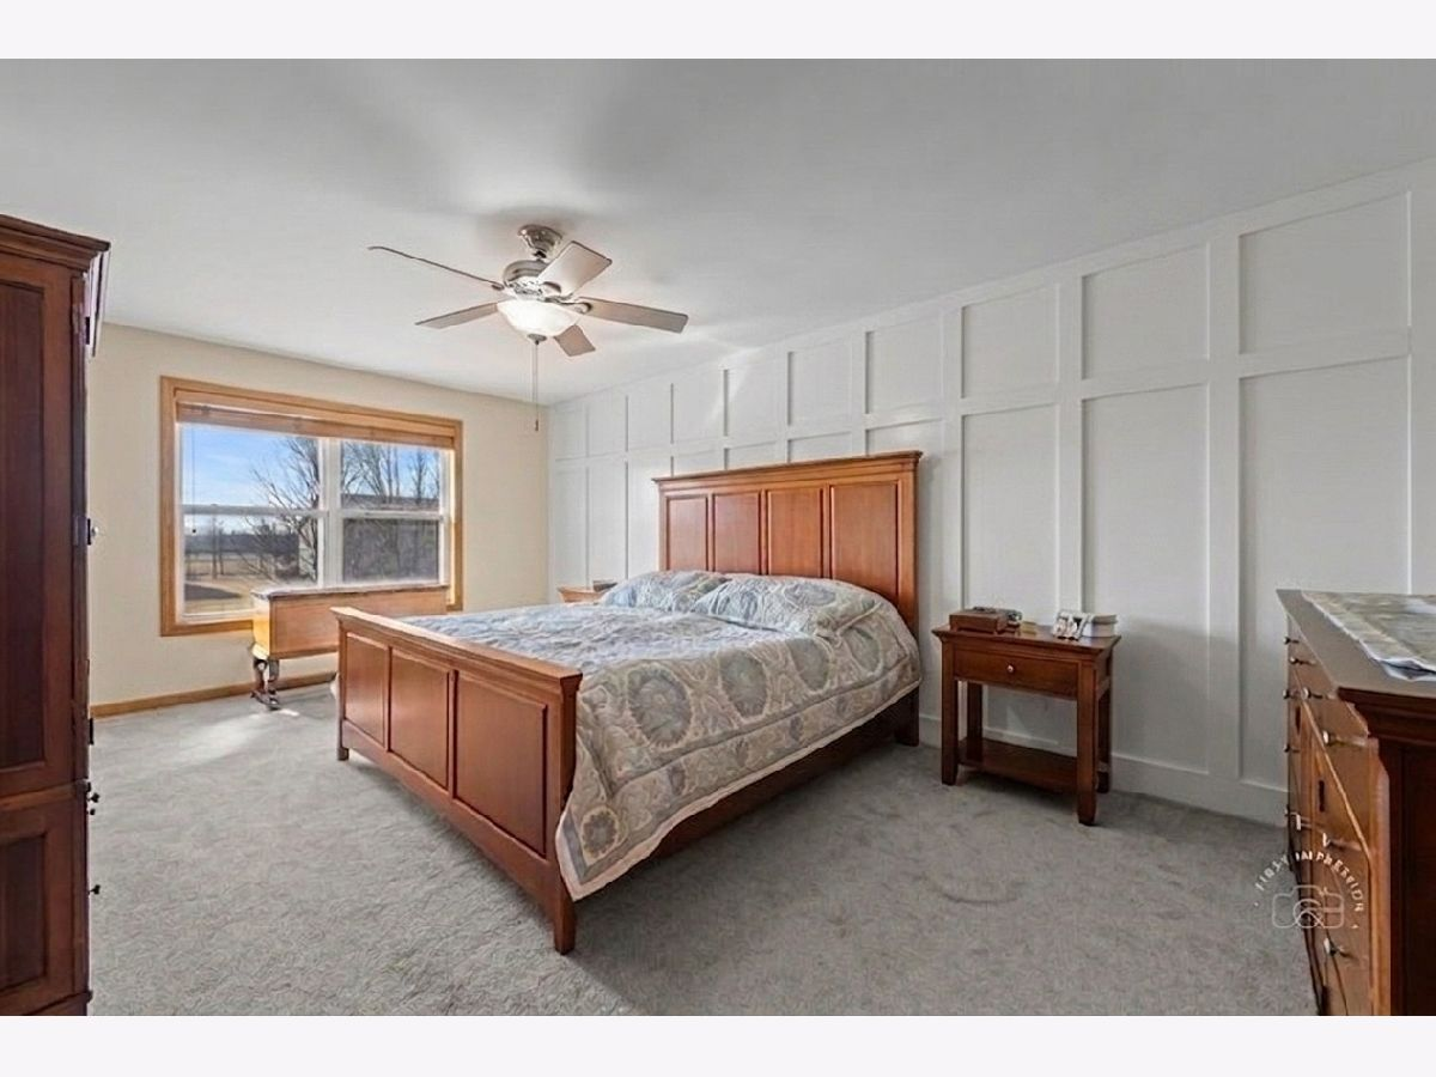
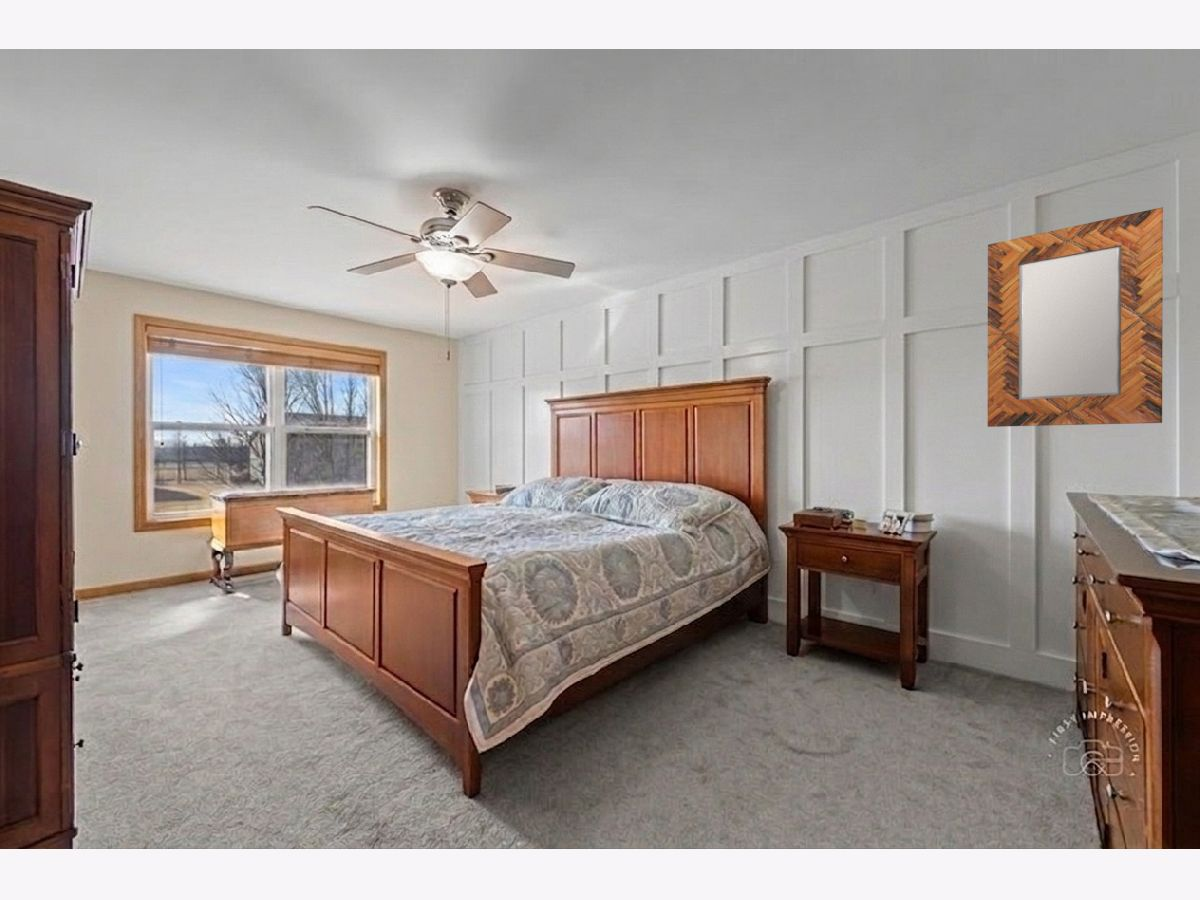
+ home mirror [987,206,1164,428]
